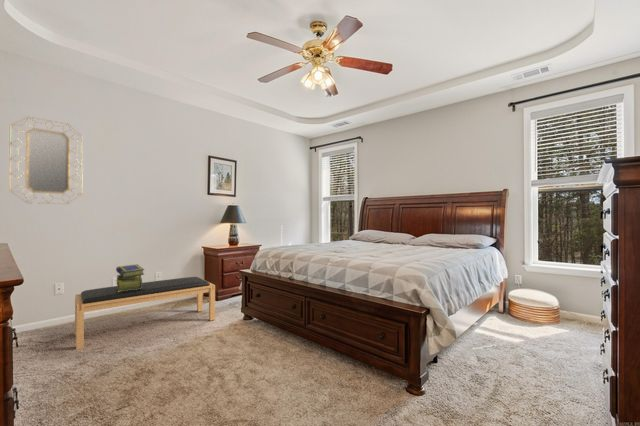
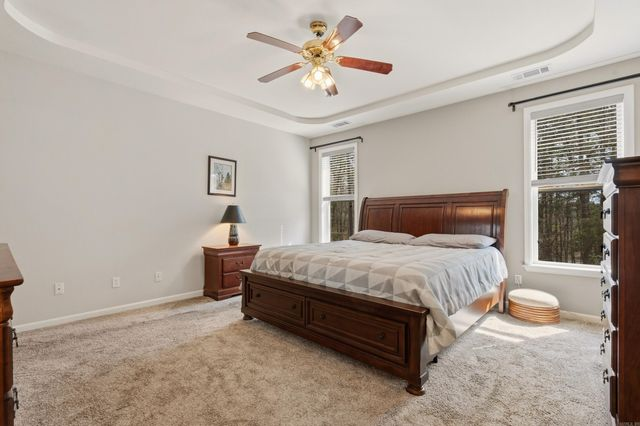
- bench [74,276,216,350]
- home mirror [8,116,84,205]
- stack of books [115,263,145,292]
